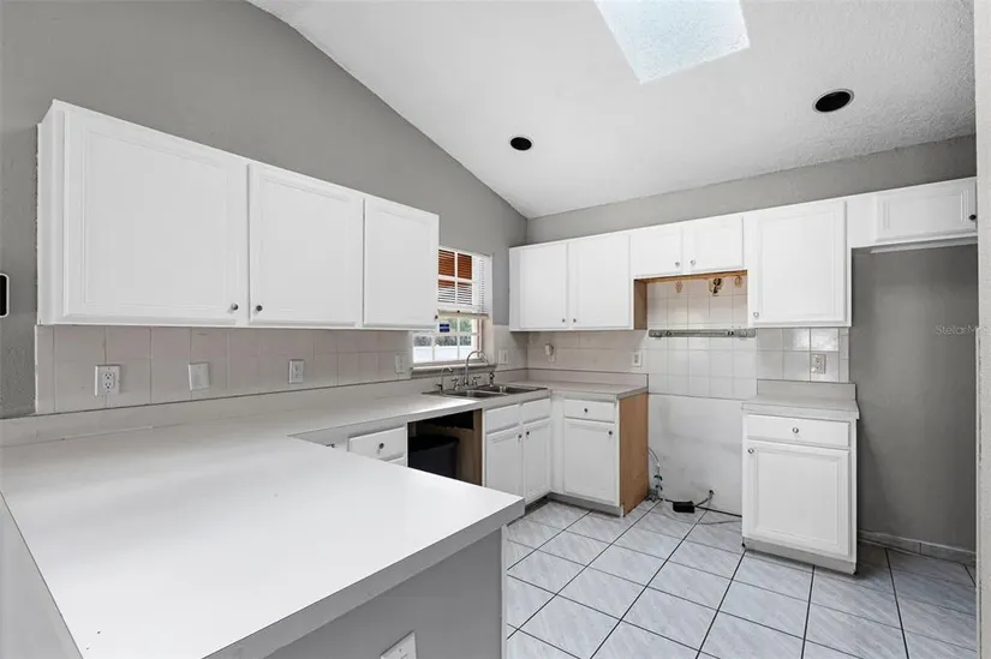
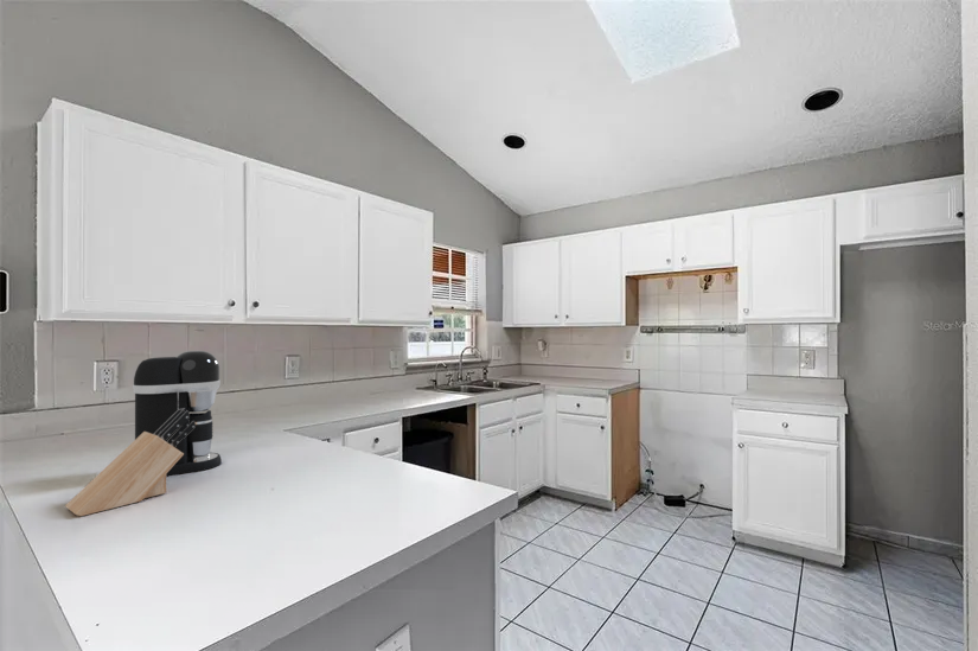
+ coffee maker [132,350,223,477]
+ knife block [64,409,196,517]
